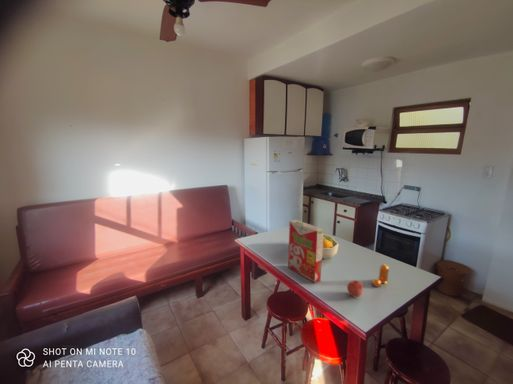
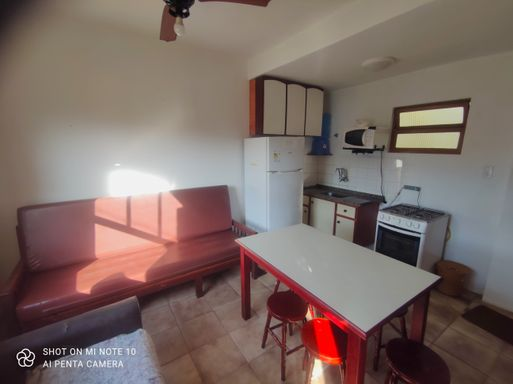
- pepper shaker [371,263,390,288]
- fruit bowl [322,233,340,260]
- apple [346,279,364,298]
- cereal box [287,219,325,284]
